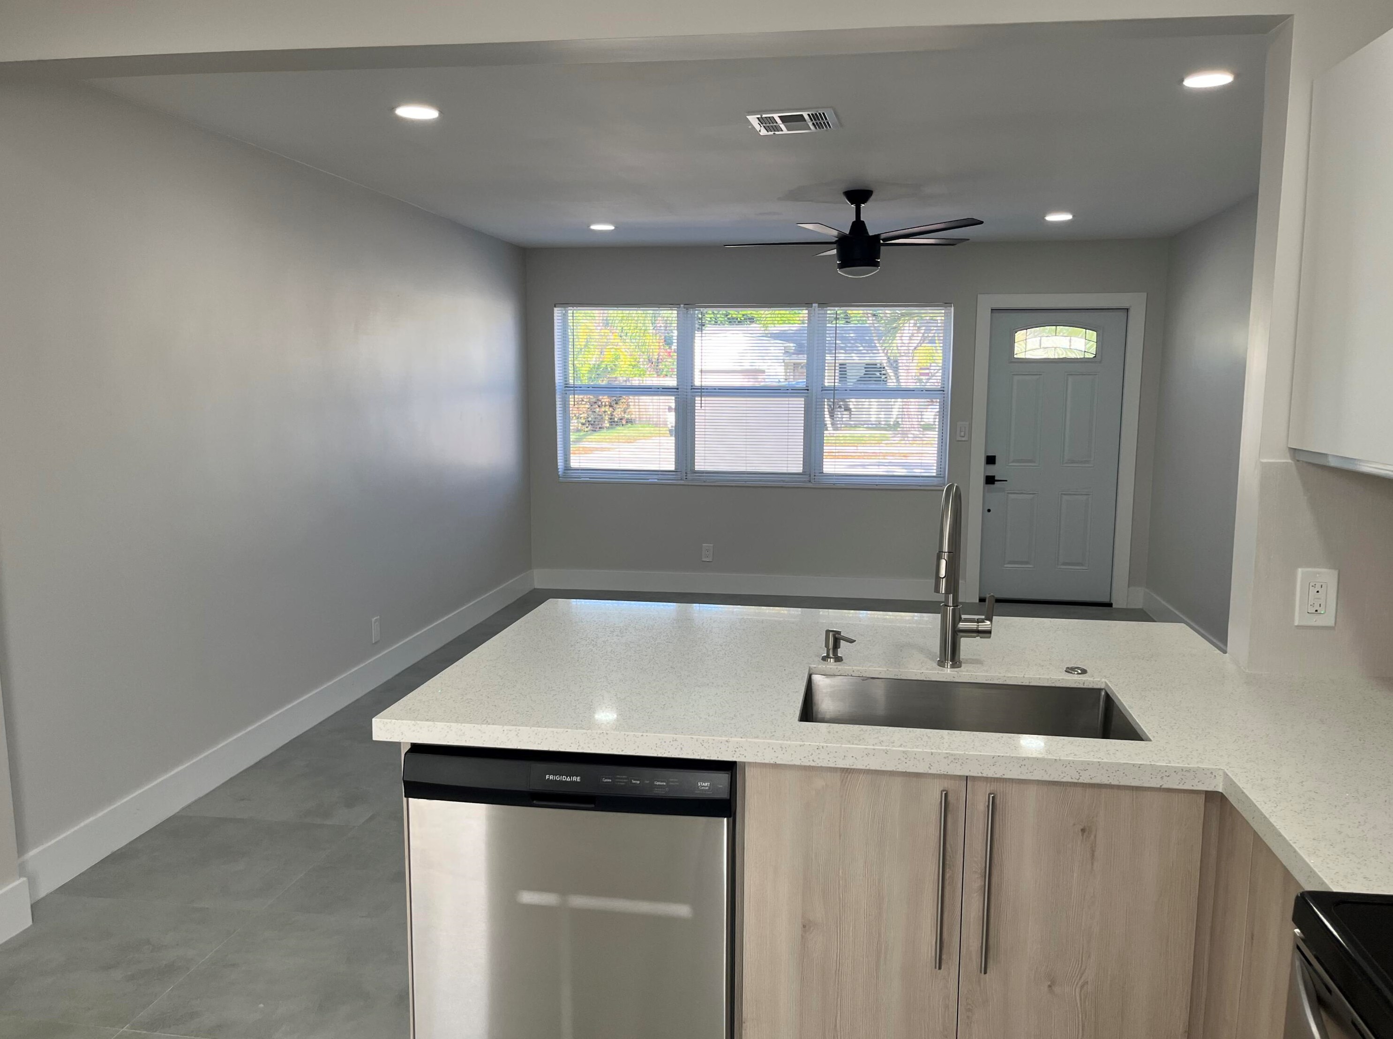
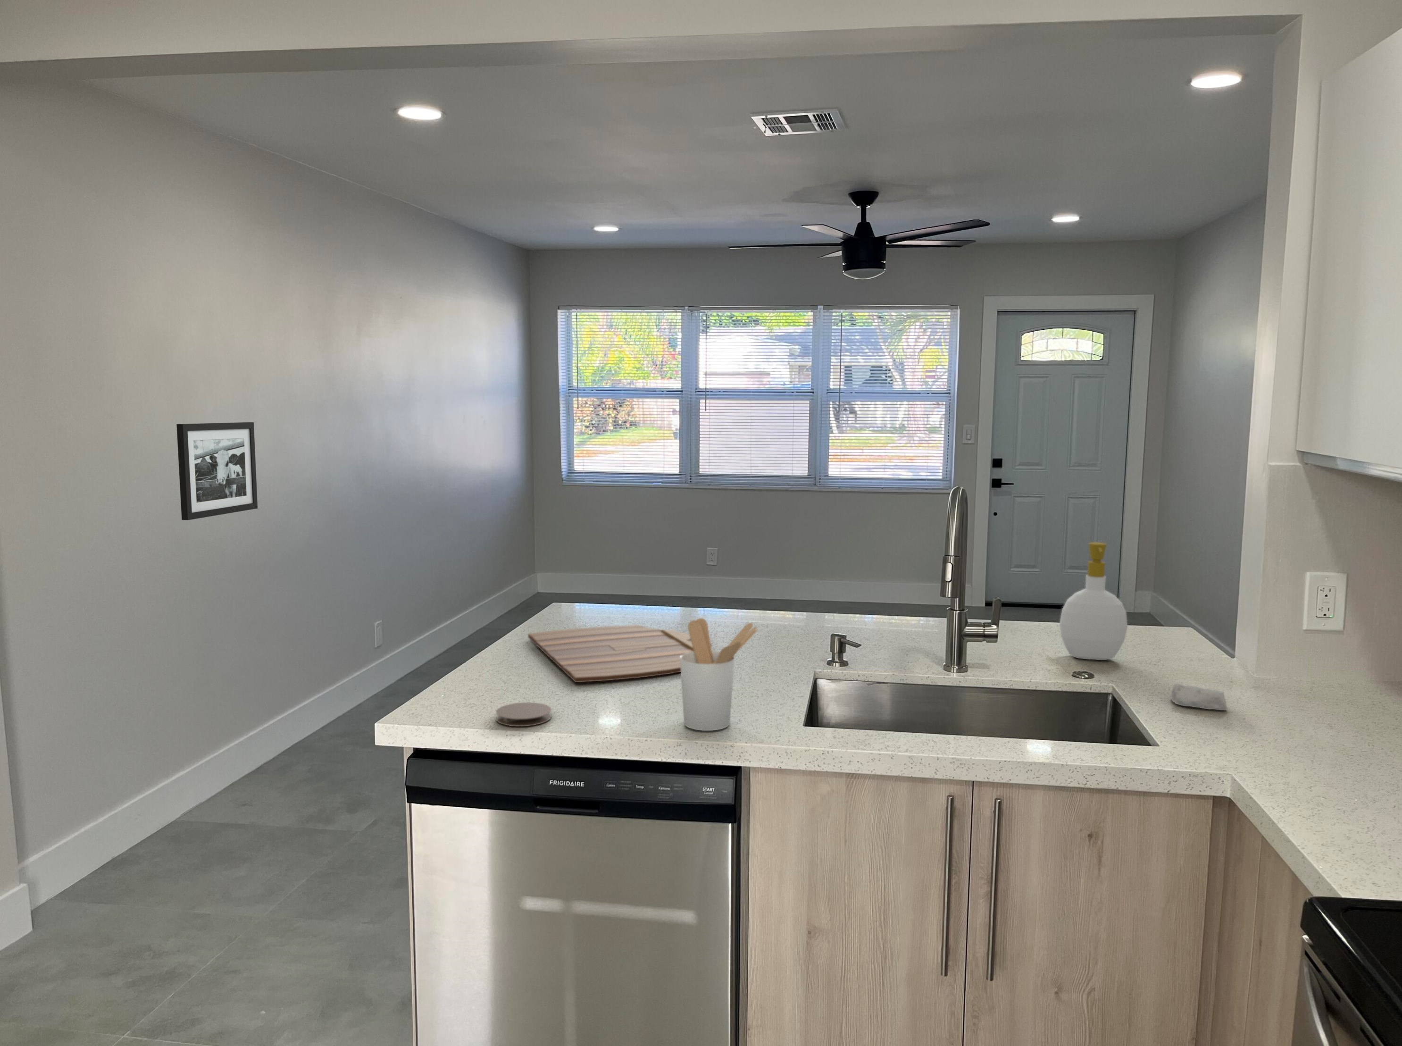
+ soap bottle [1059,542,1128,660]
+ utensil holder [680,617,758,732]
+ picture frame [176,422,258,521]
+ coaster [496,702,552,727]
+ cutting board [527,625,694,682]
+ soap bar [1170,682,1228,711]
